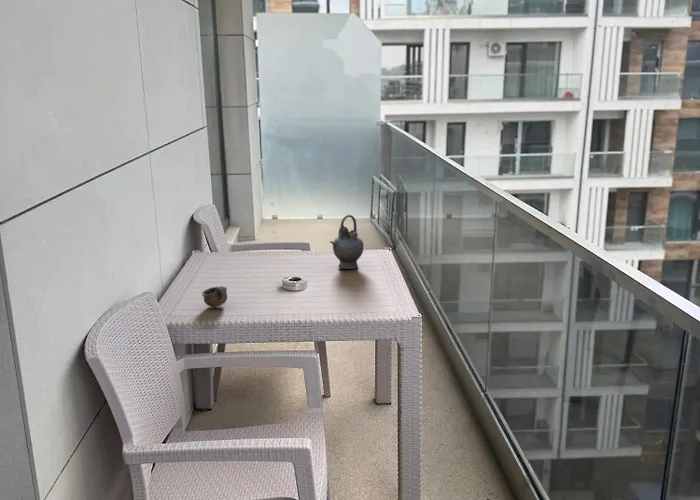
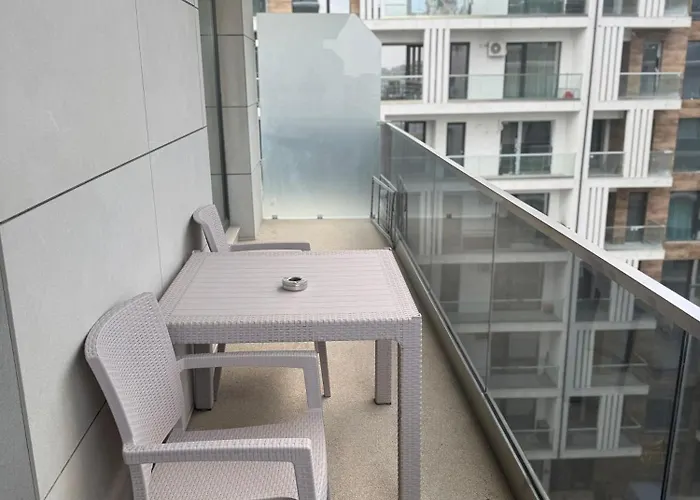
- cup [201,285,228,309]
- teapot [329,214,365,270]
